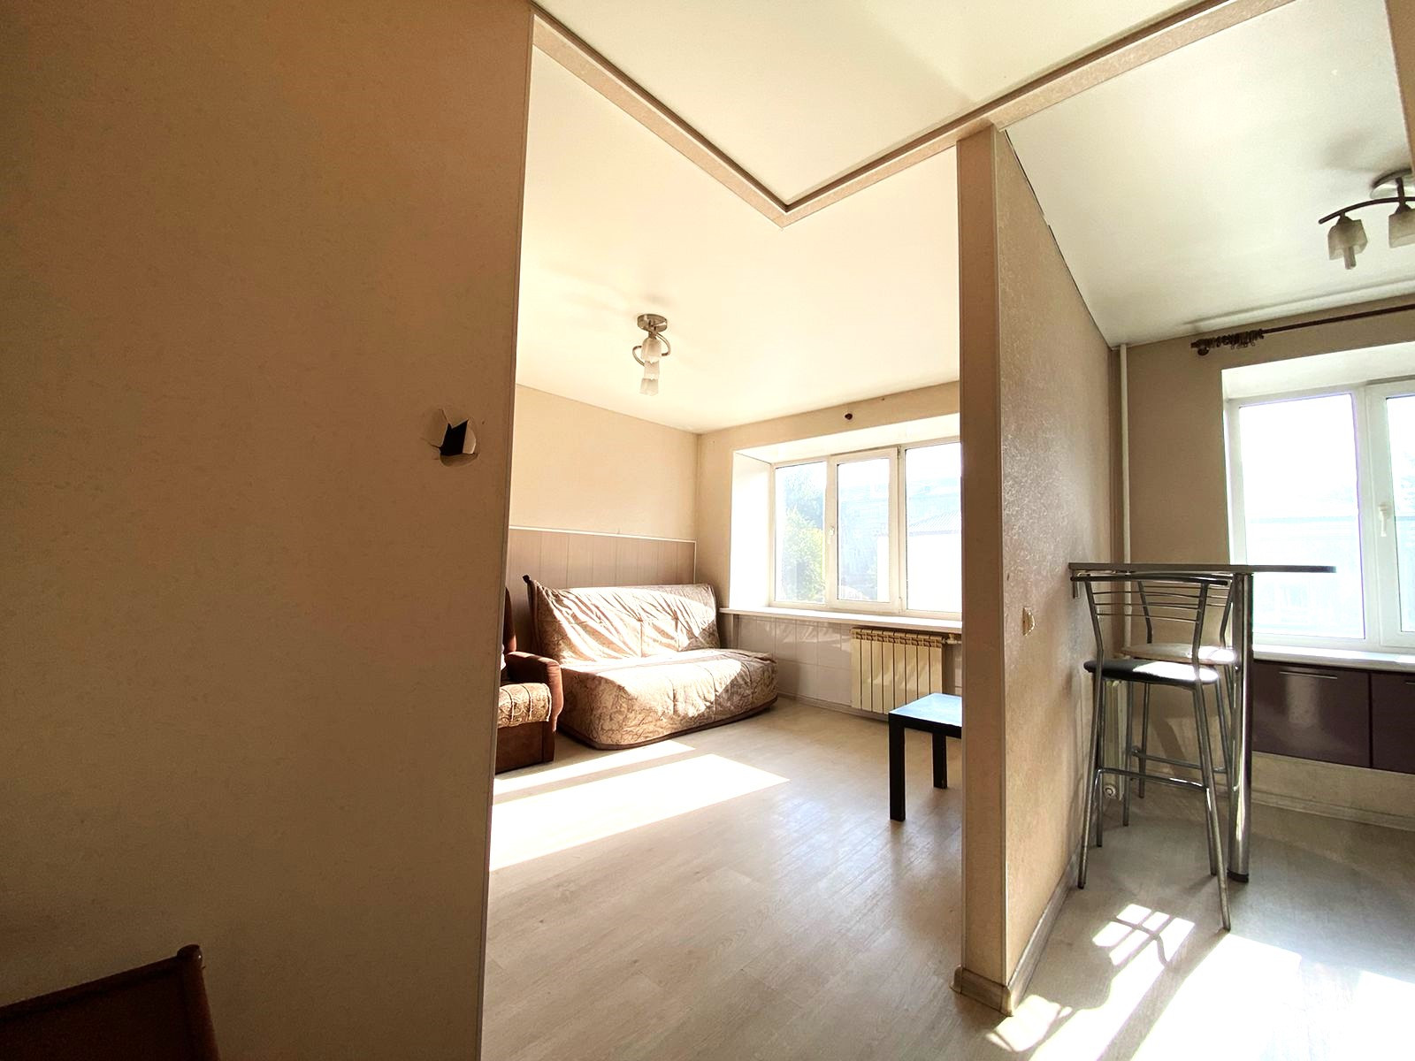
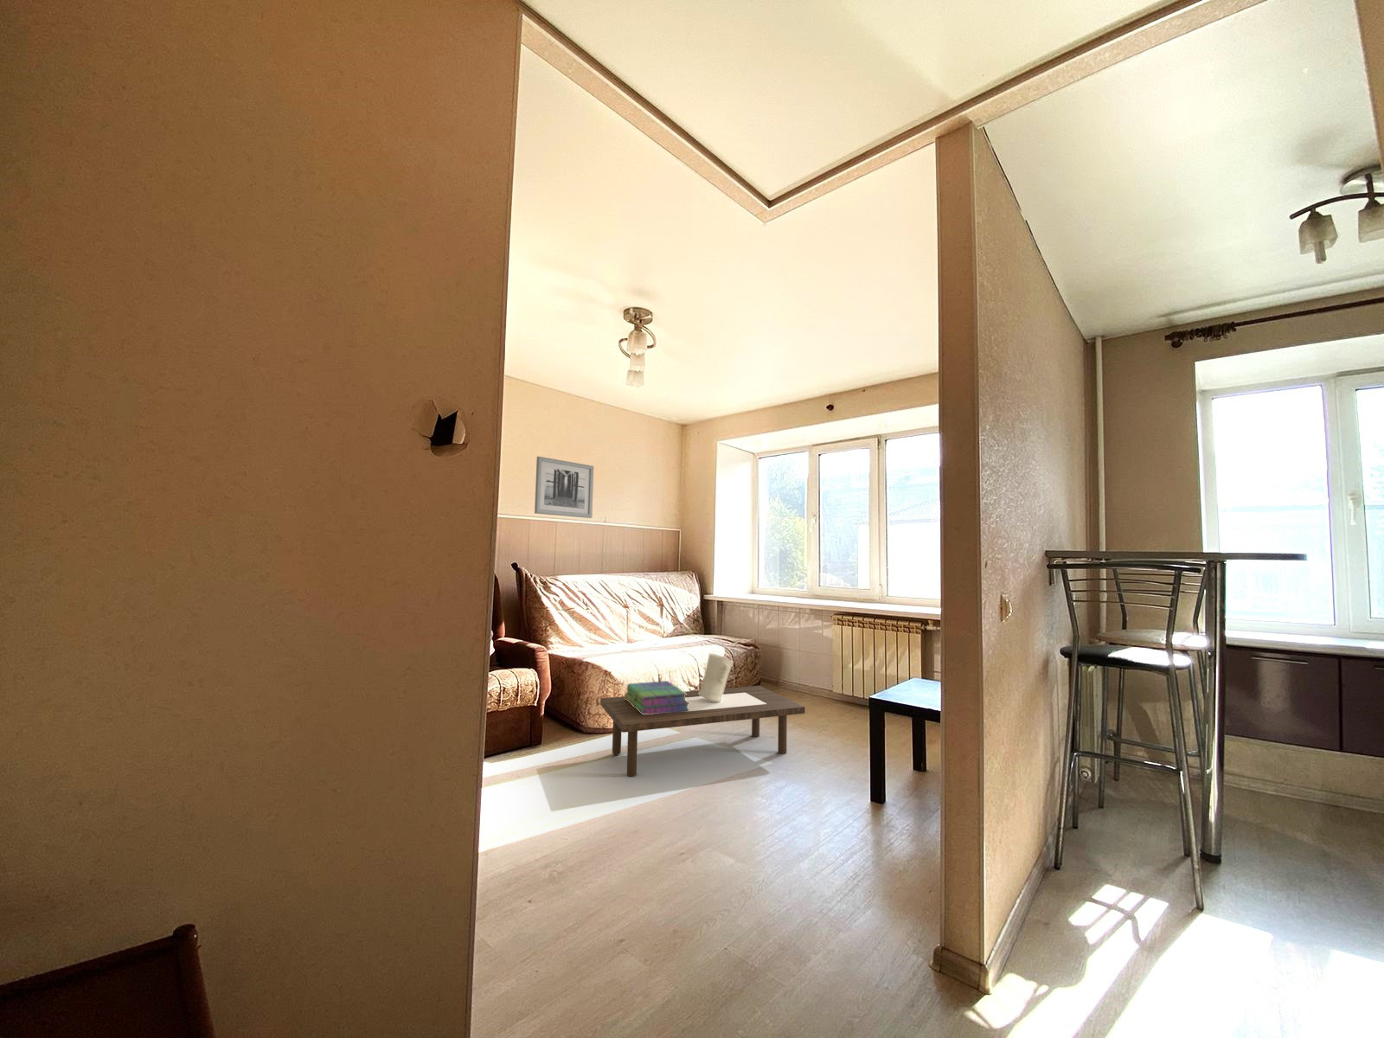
+ wall art [534,456,594,519]
+ coffee table [599,685,806,776]
+ stack of books [623,680,689,714]
+ decorative vase [699,652,735,701]
